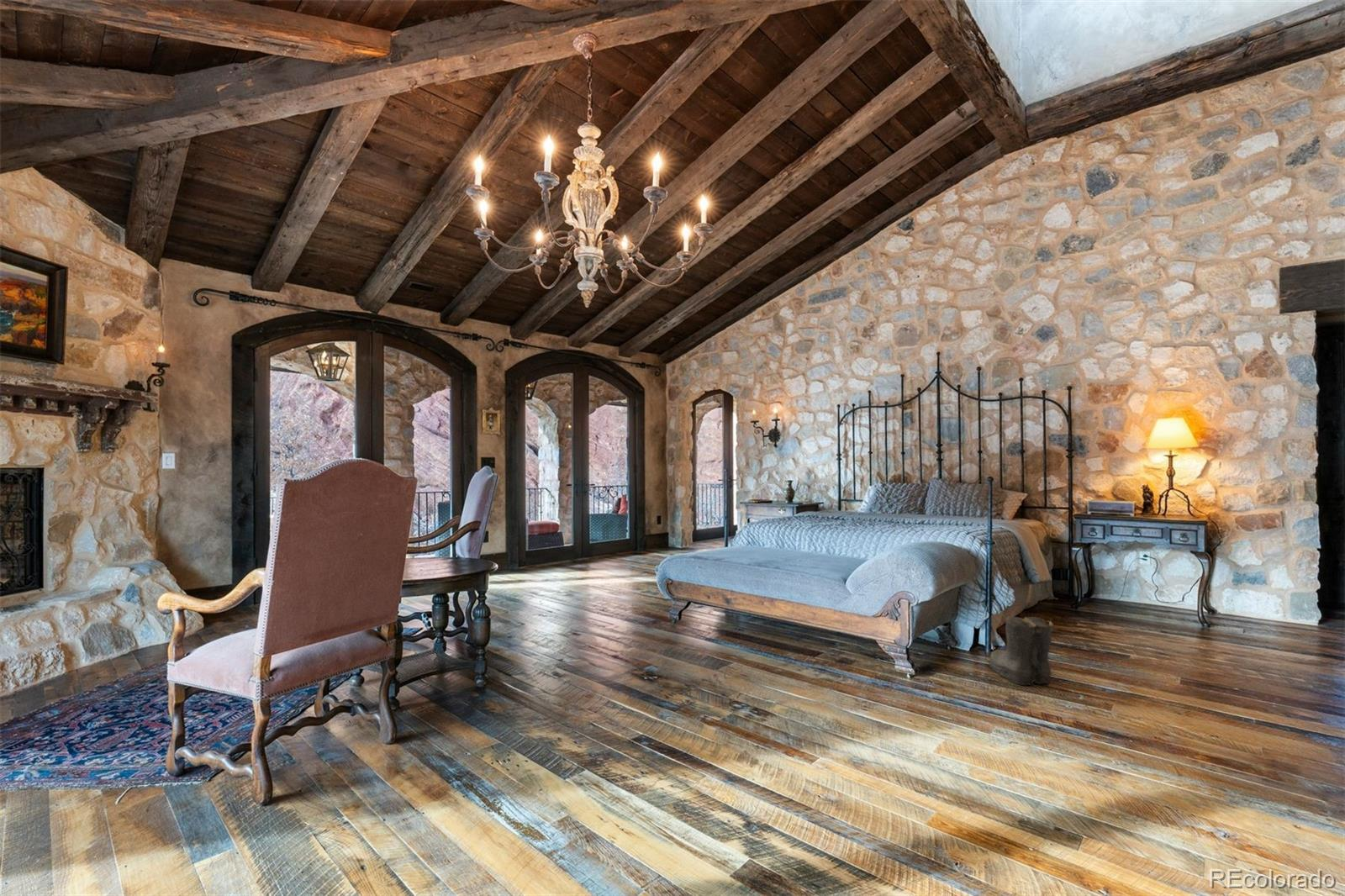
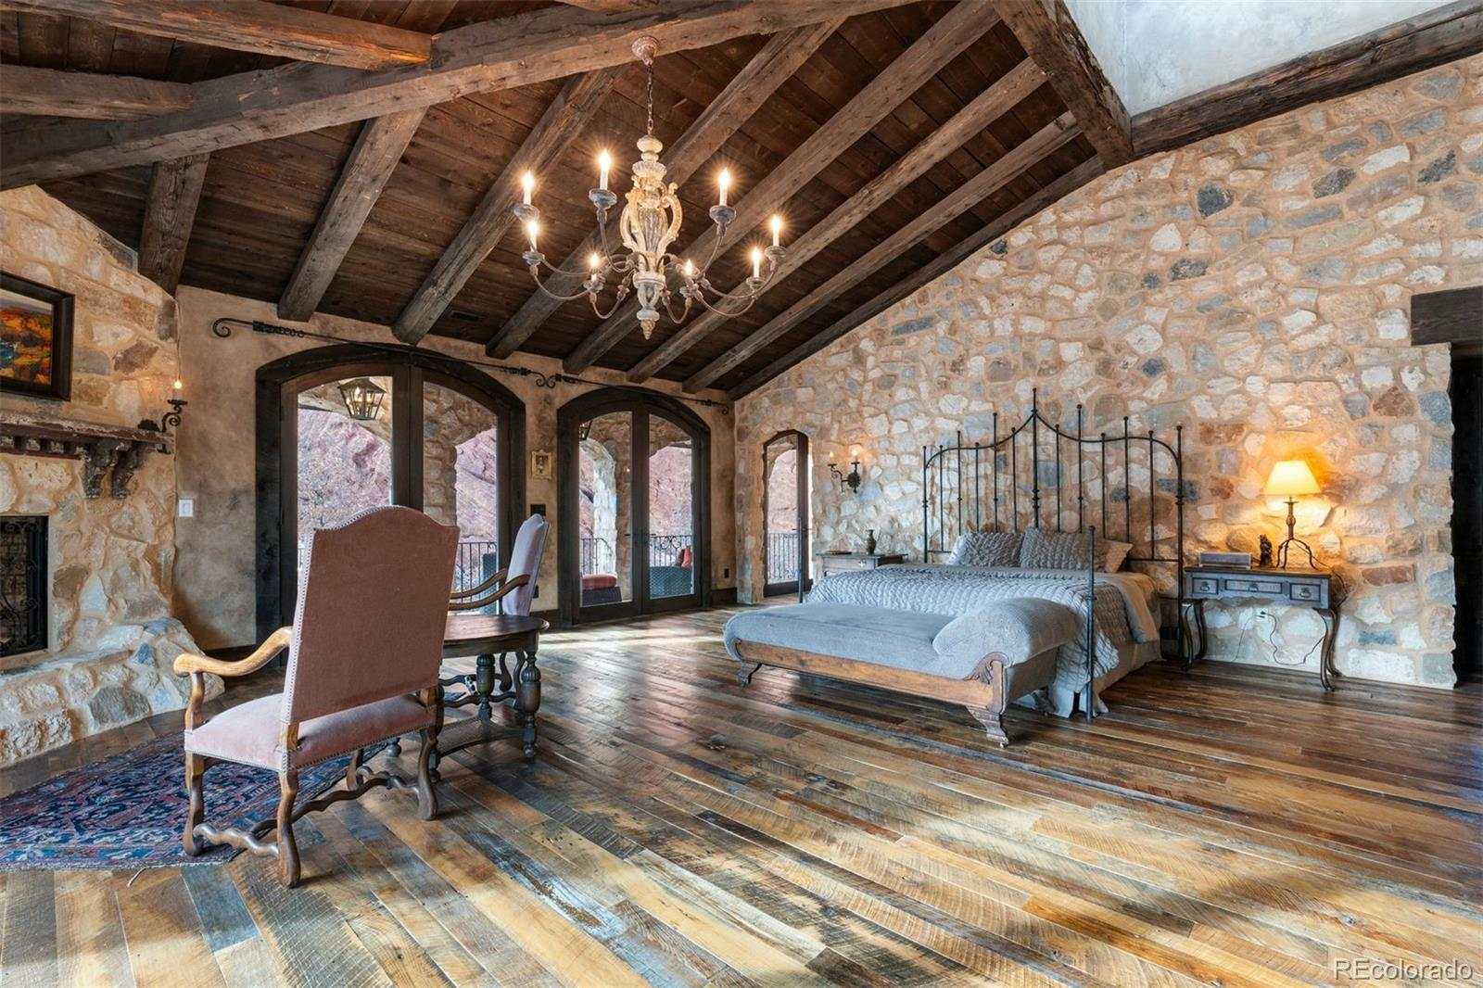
- boots [984,615,1054,686]
